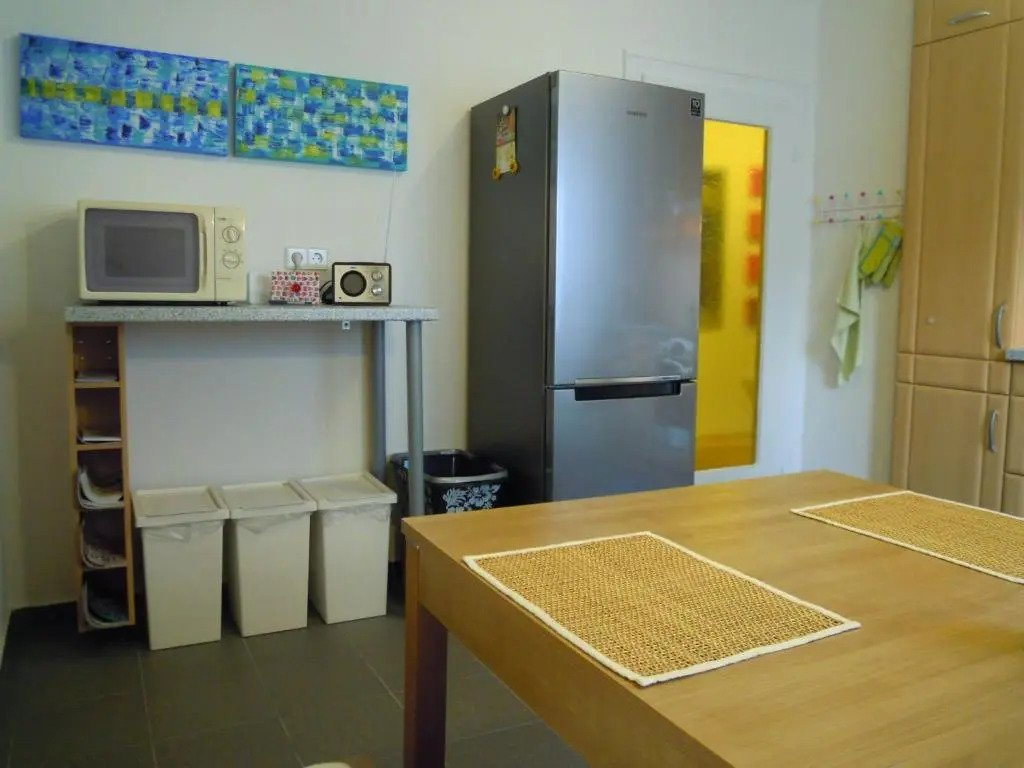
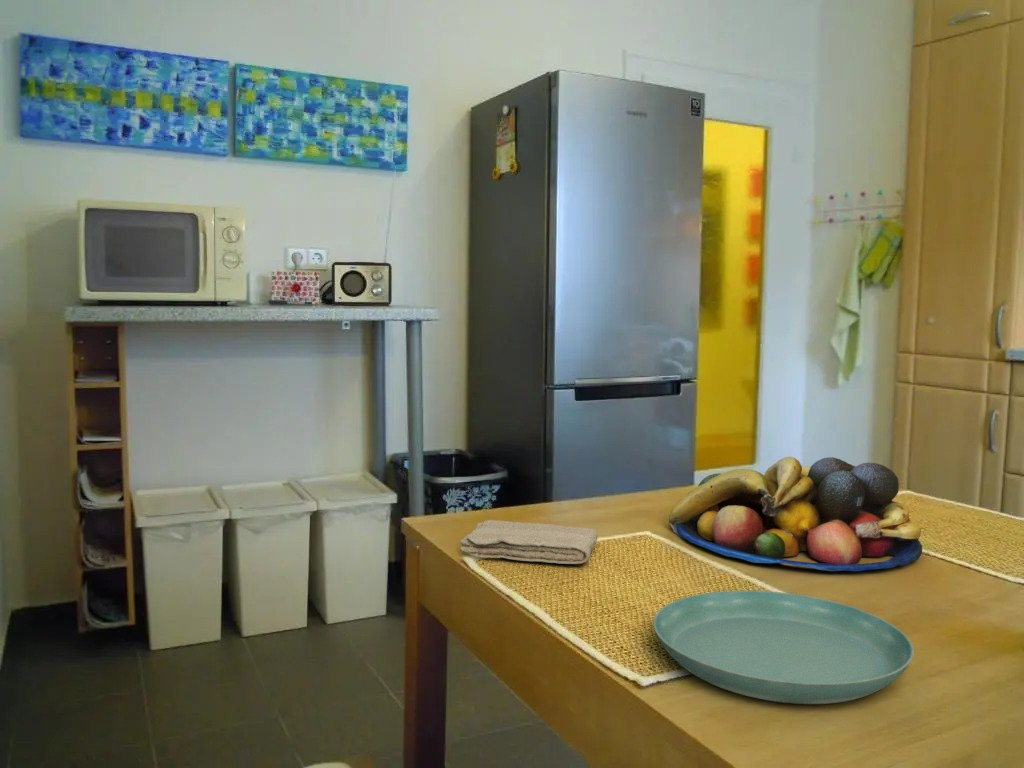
+ saucer [652,590,915,705]
+ washcloth [460,519,599,565]
+ fruit bowl [668,456,923,572]
